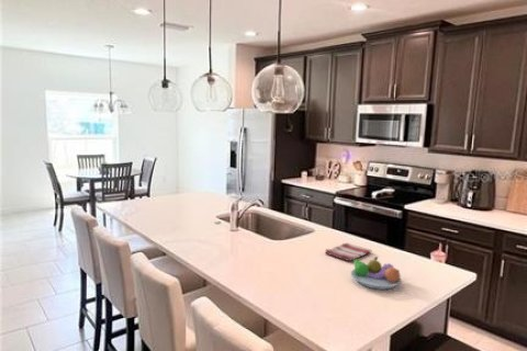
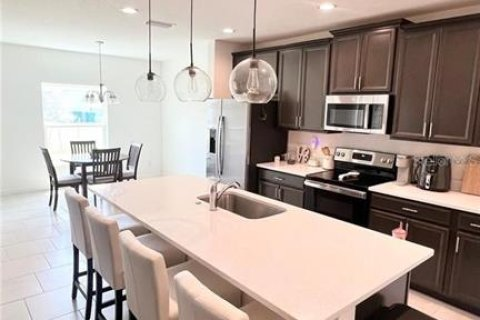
- fruit bowl [350,256,402,291]
- dish towel [324,241,373,262]
